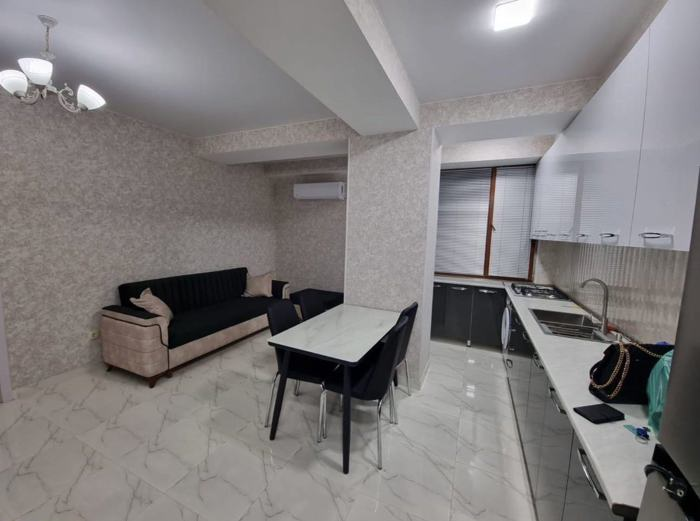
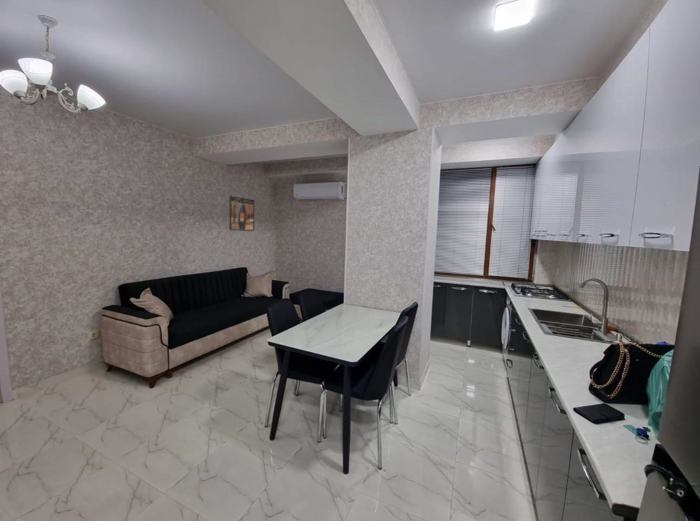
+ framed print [229,195,255,232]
